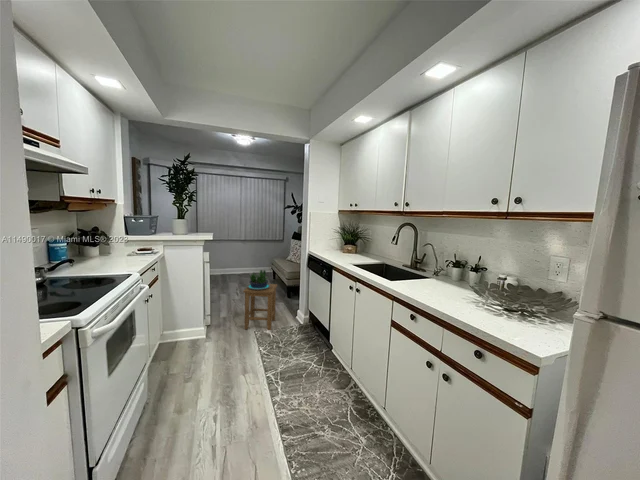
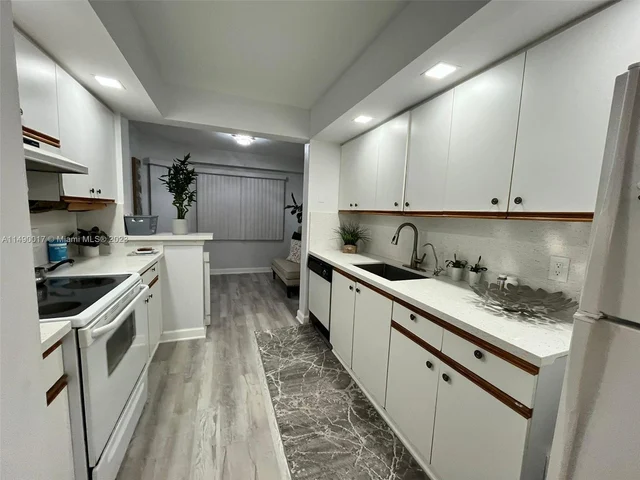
- potted plant [247,269,270,290]
- stool [242,283,278,331]
